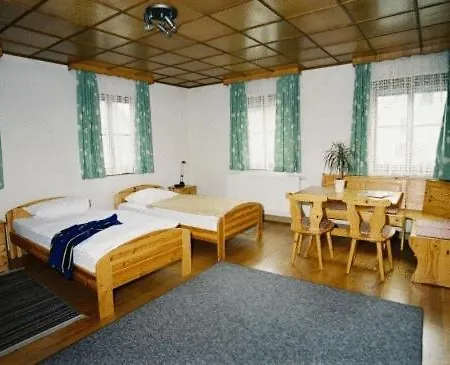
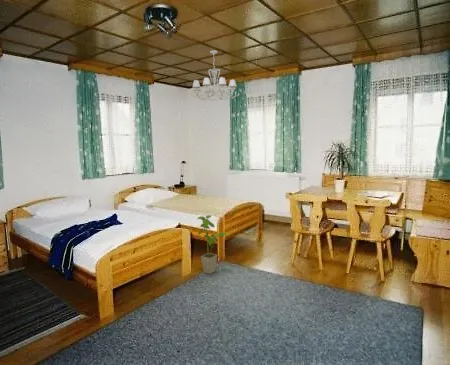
+ chandelier [189,50,241,102]
+ house plant [196,214,229,275]
